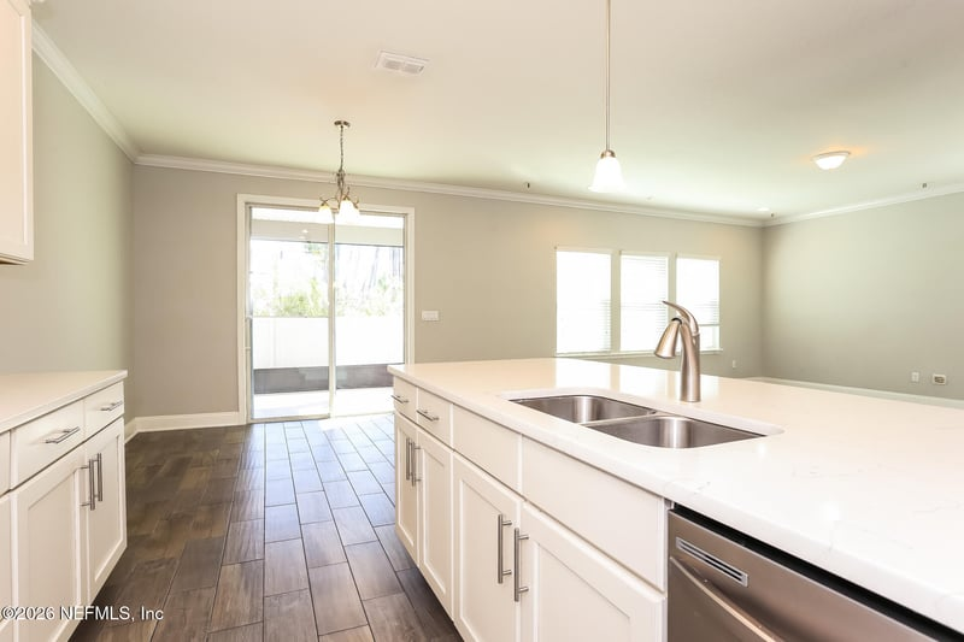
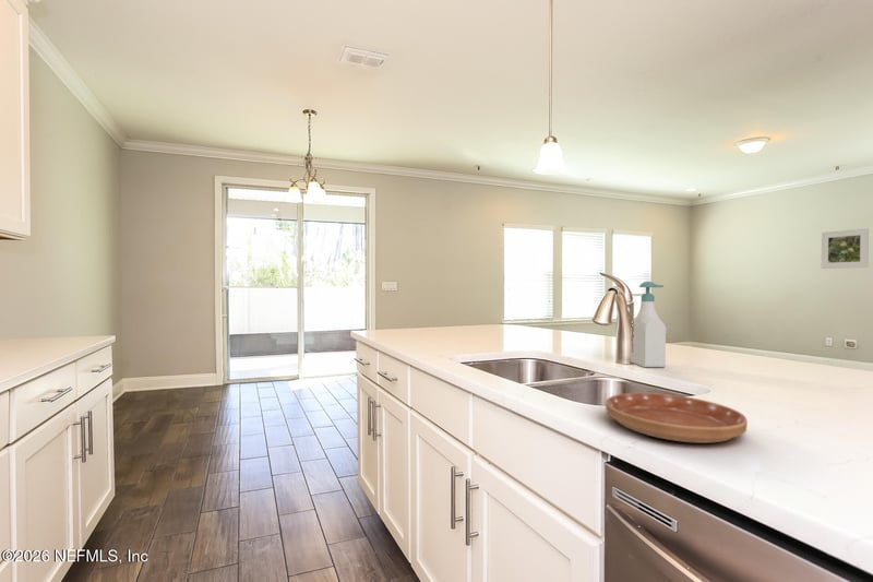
+ soap bottle [630,281,667,368]
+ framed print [821,227,870,270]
+ saucer [605,392,749,444]
